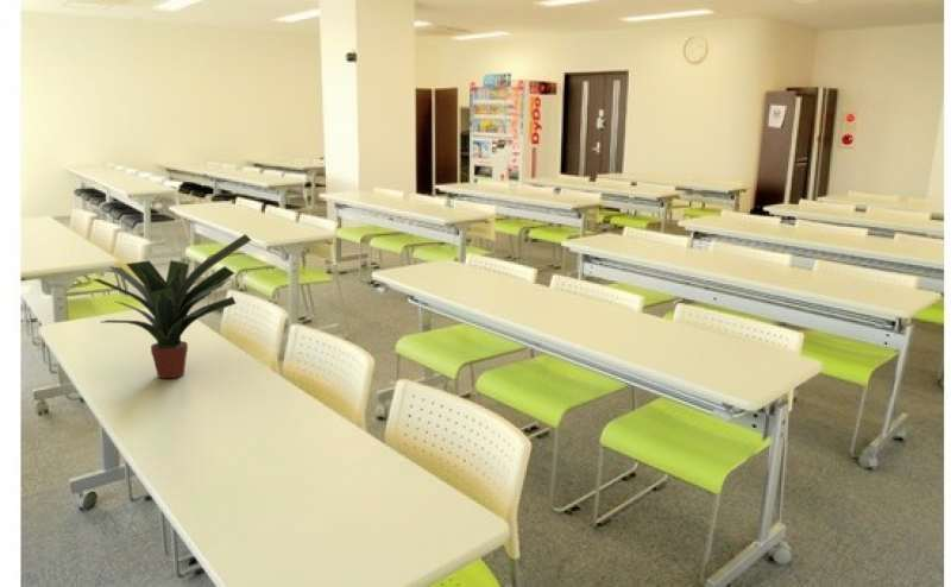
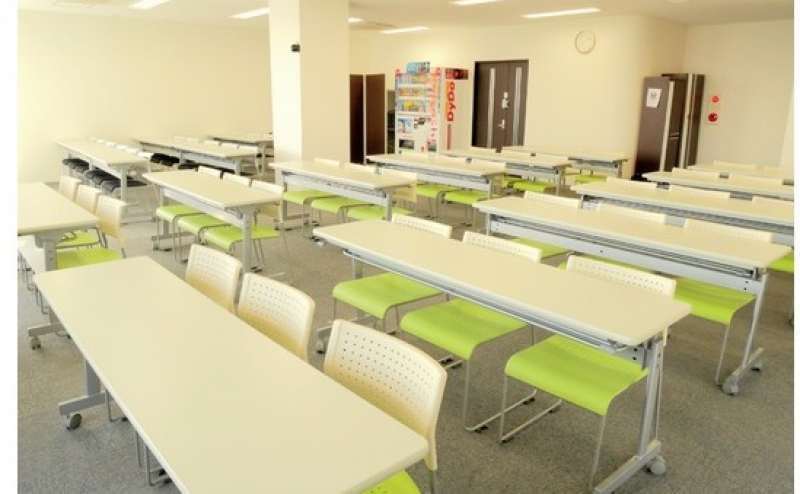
- potted plant [90,233,252,379]
